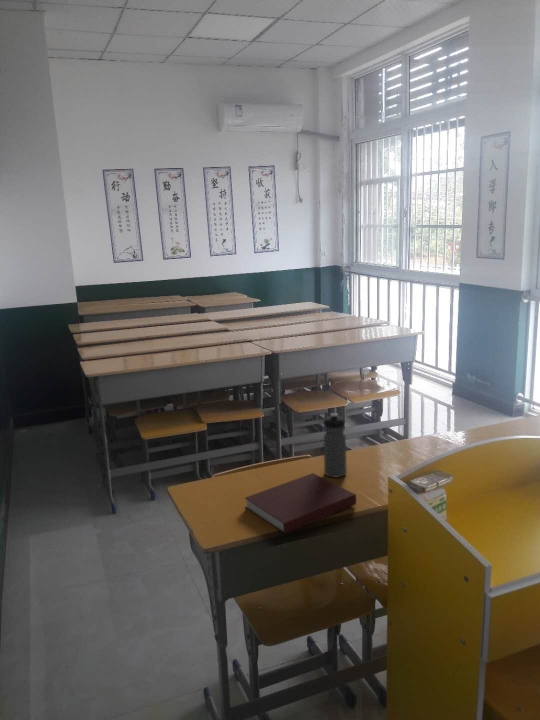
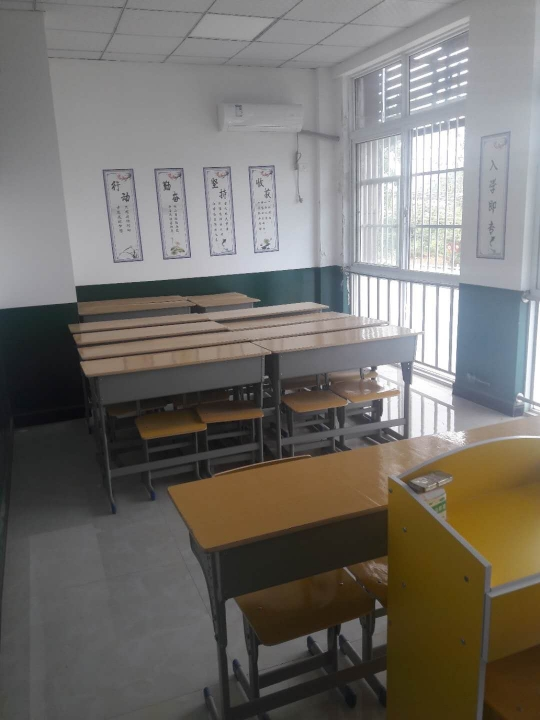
- notebook [244,472,357,535]
- water bottle [322,412,348,478]
